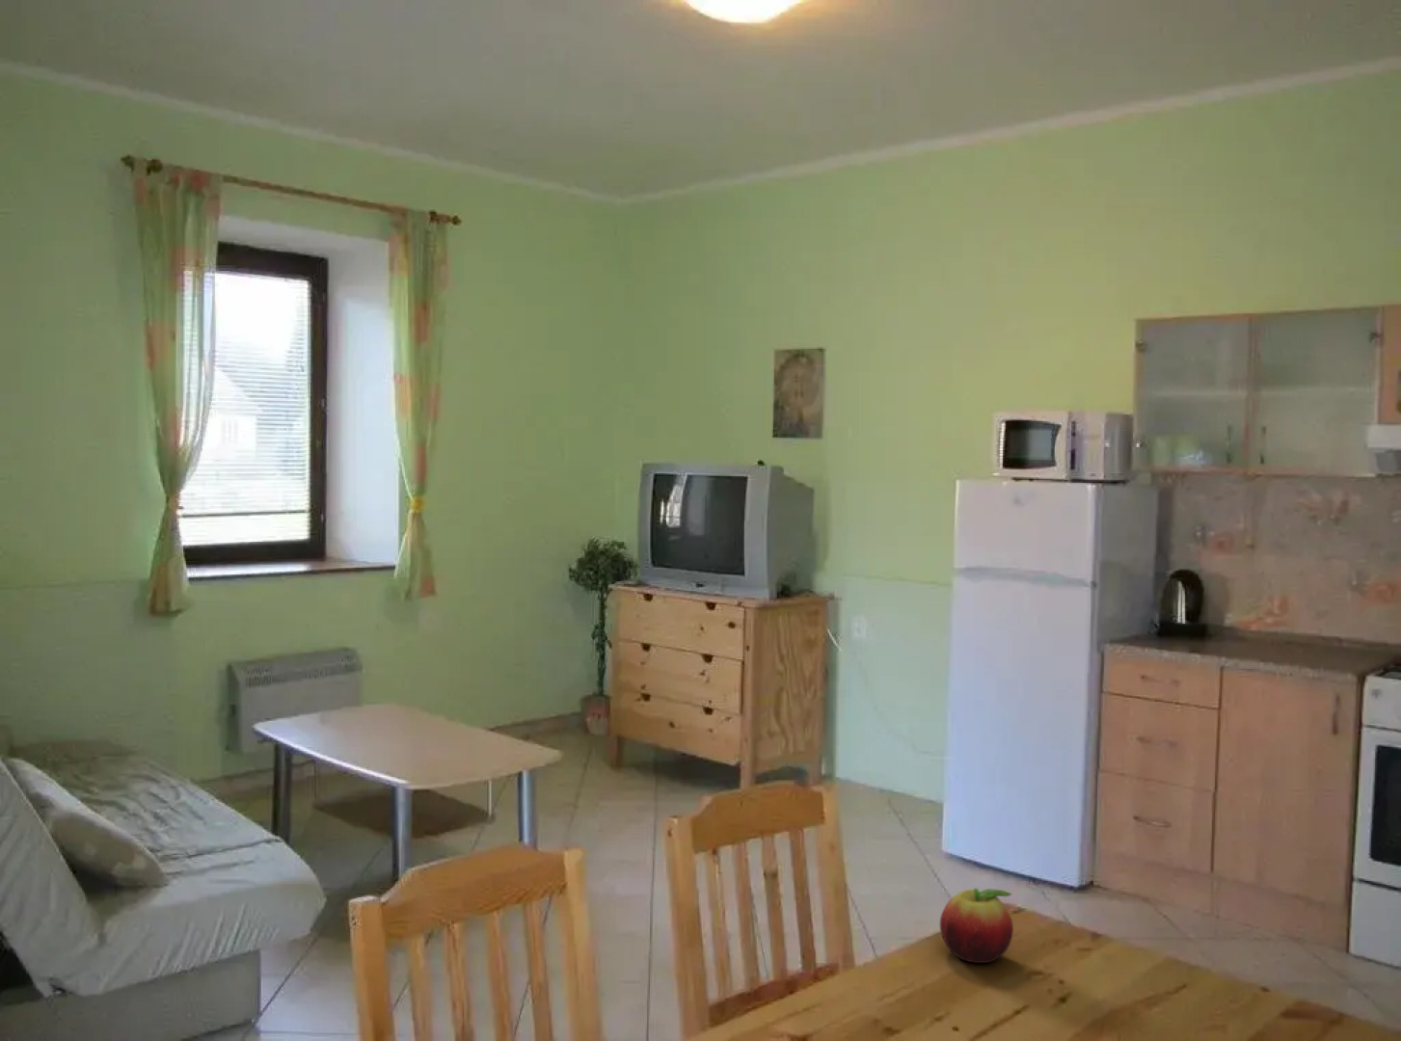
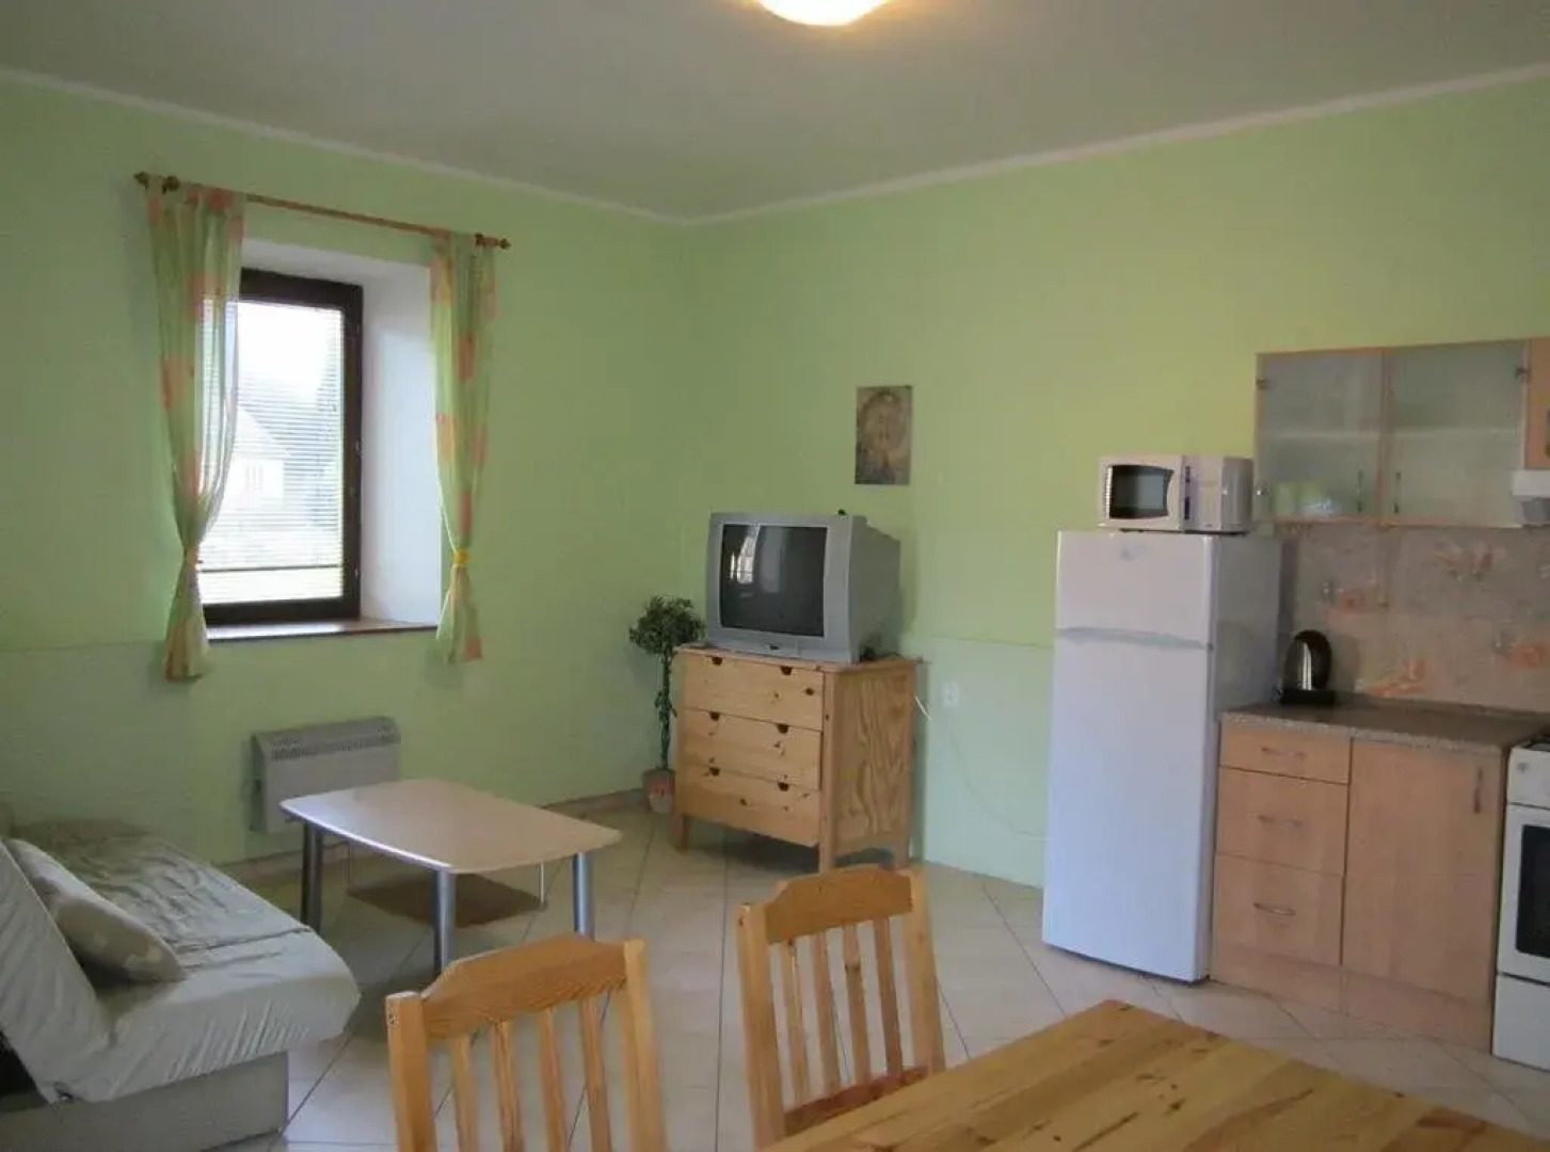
- fruit [939,887,1014,963]
